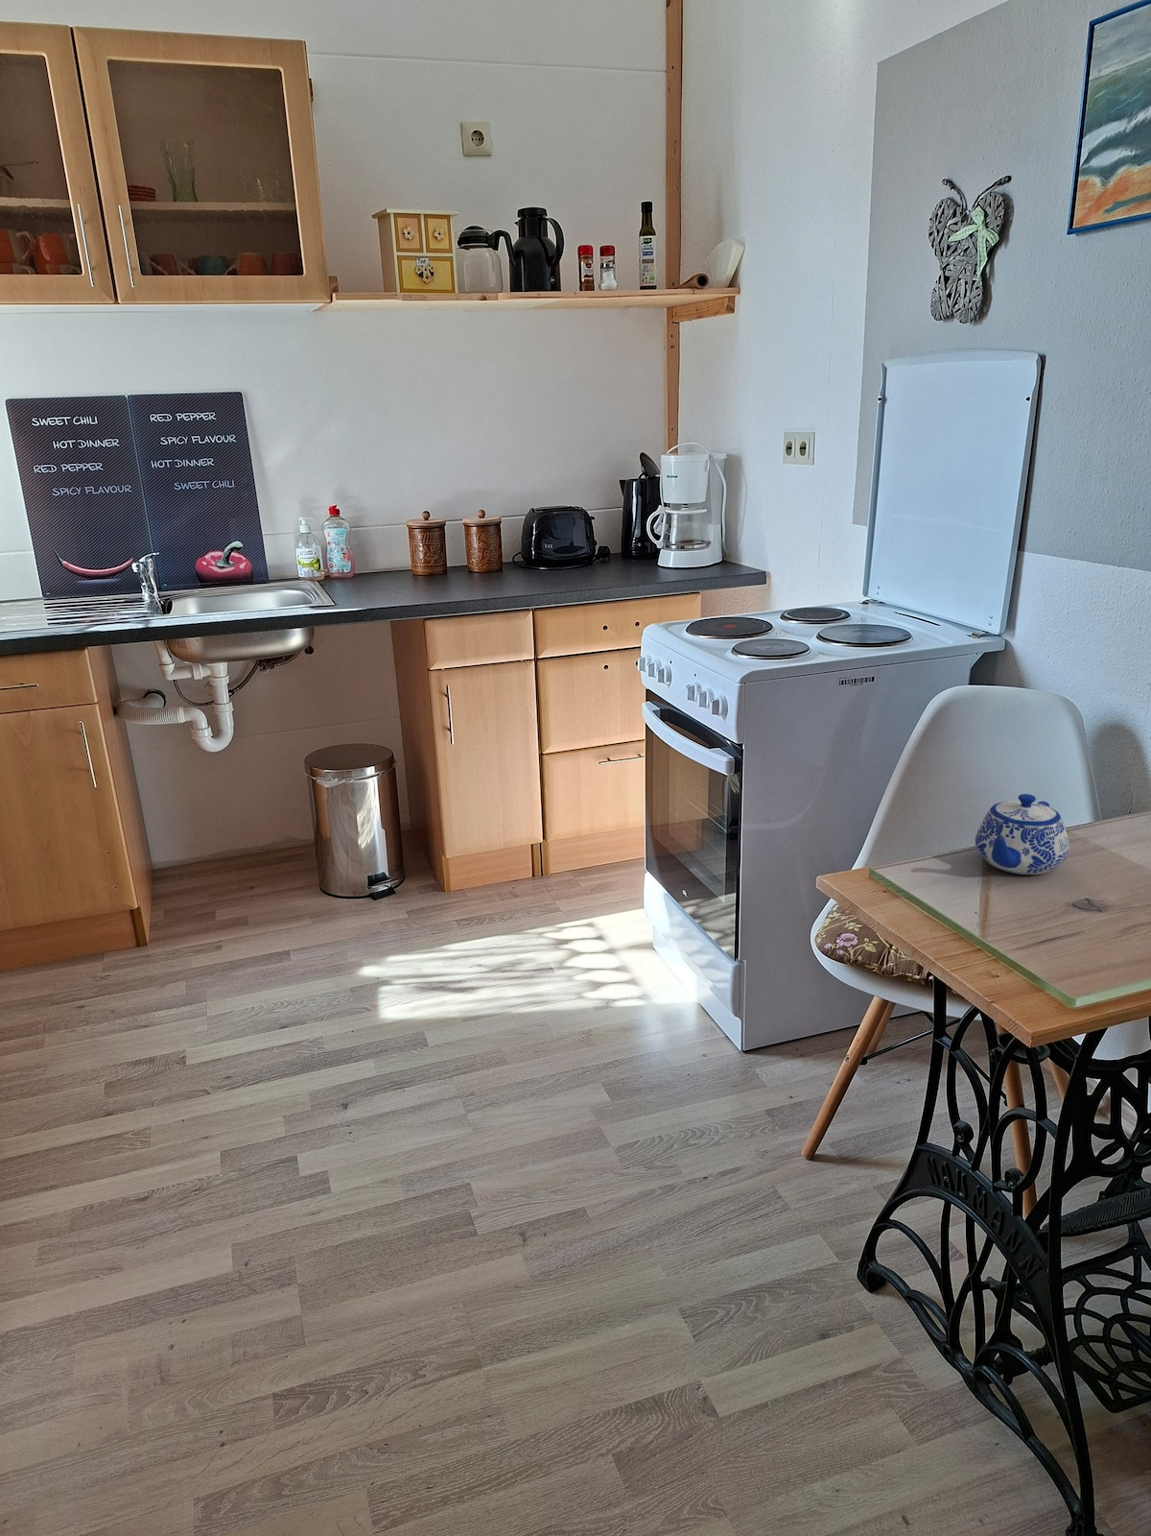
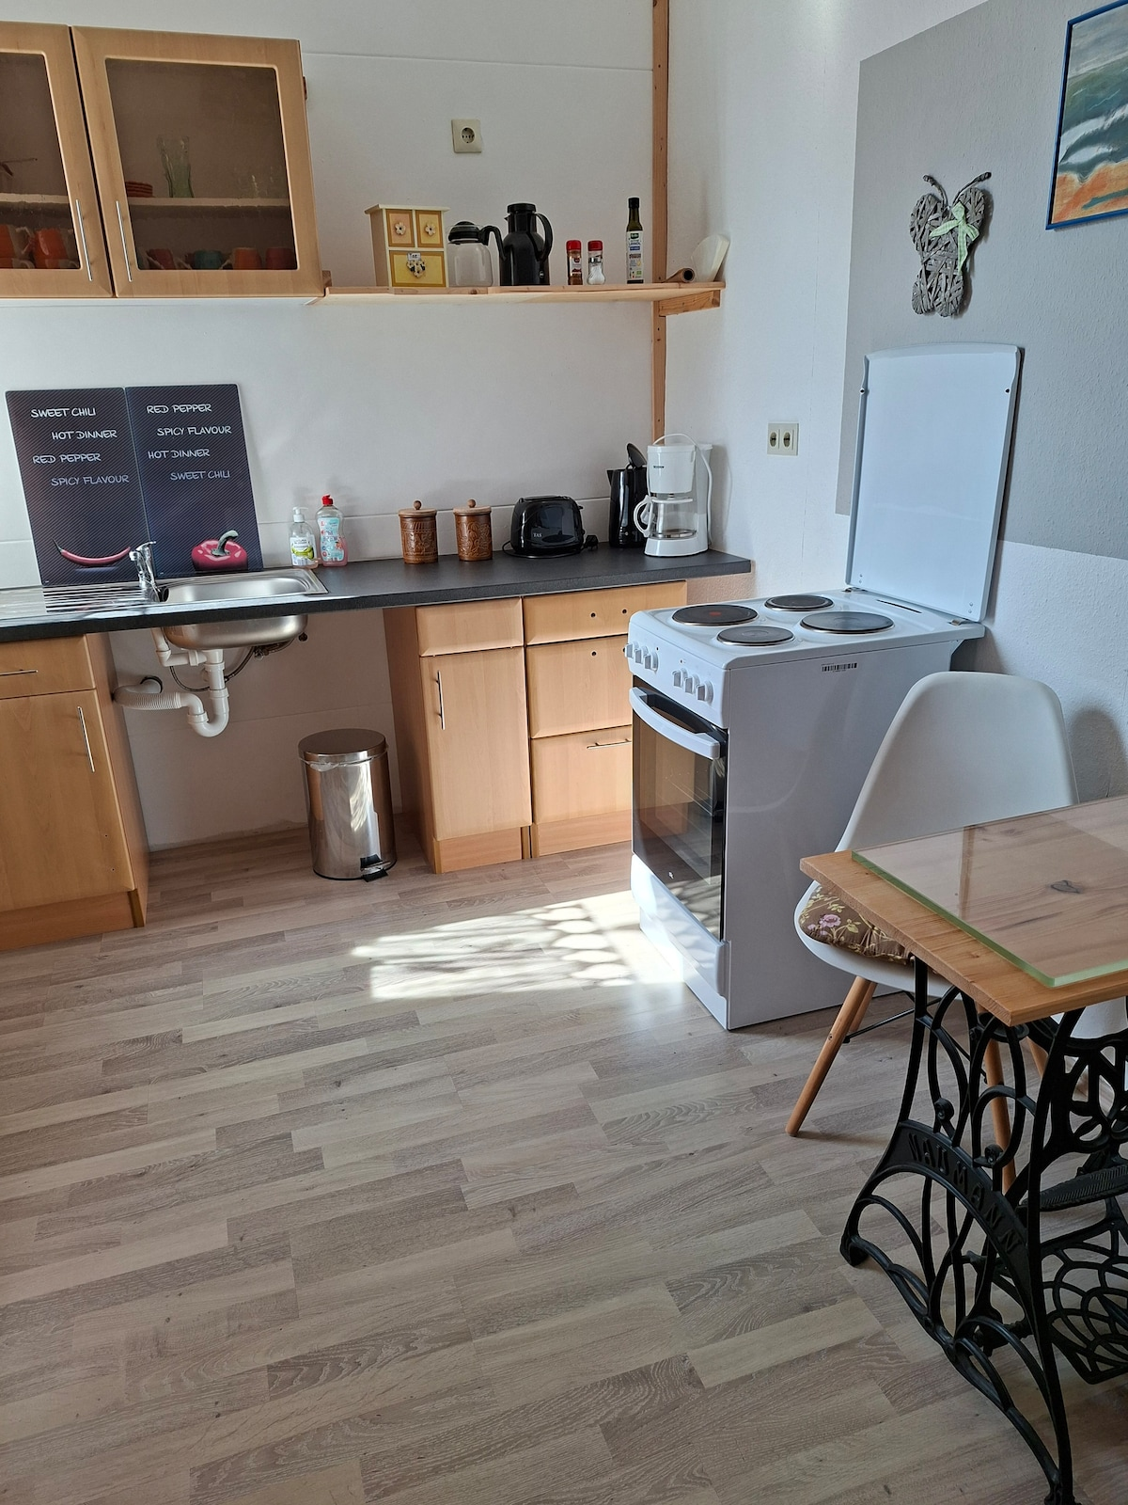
- teapot [974,793,1070,876]
